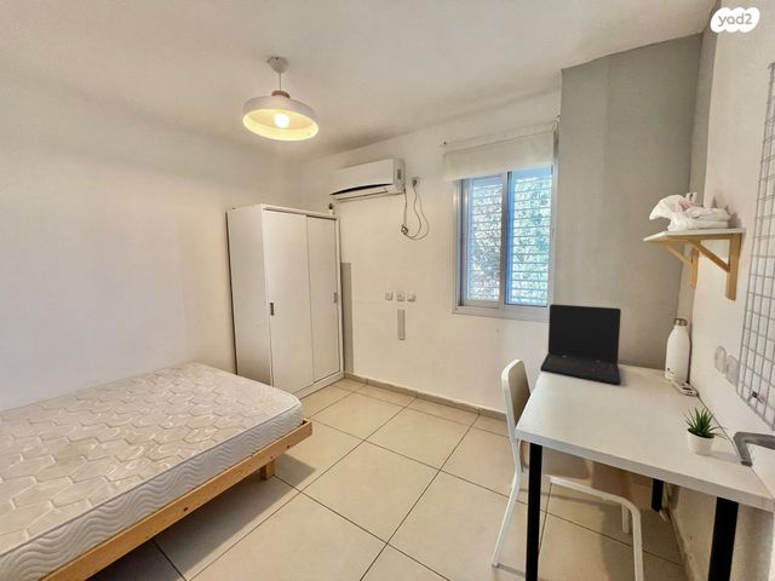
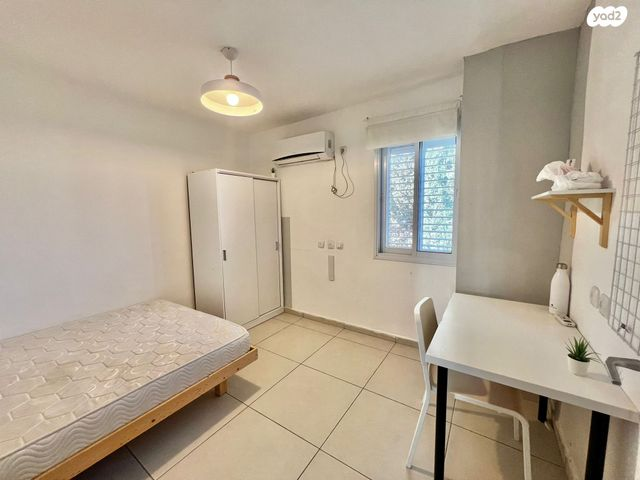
- laptop [539,303,622,386]
